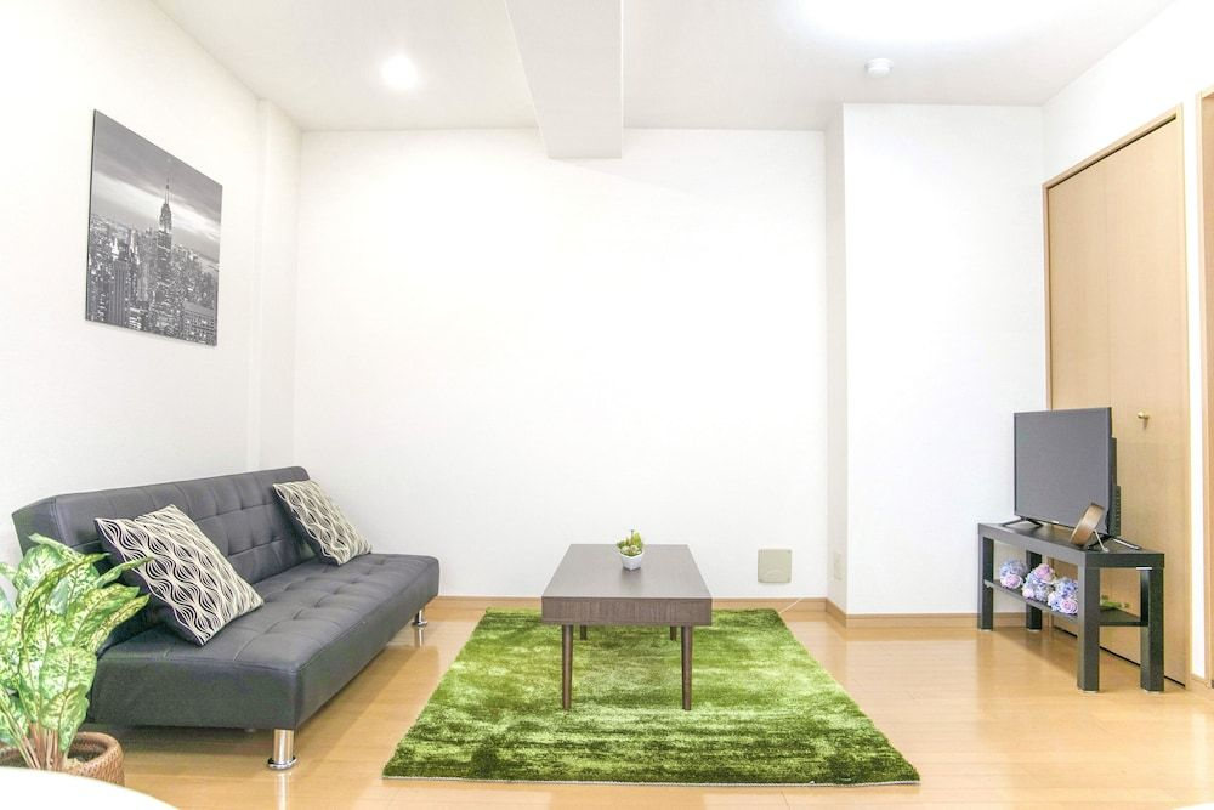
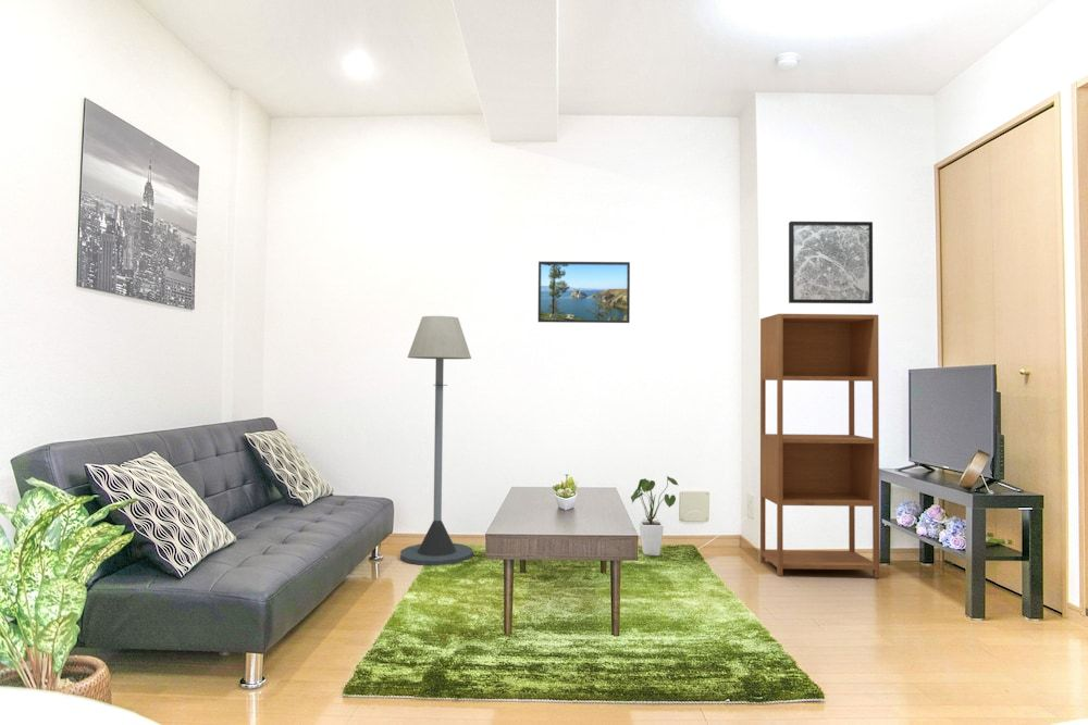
+ bookcase [759,313,880,579]
+ house plant [630,475,679,557]
+ floor lamp [399,315,474,566]
+ wall art [788,221,874,304]
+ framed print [537,260,631,324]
